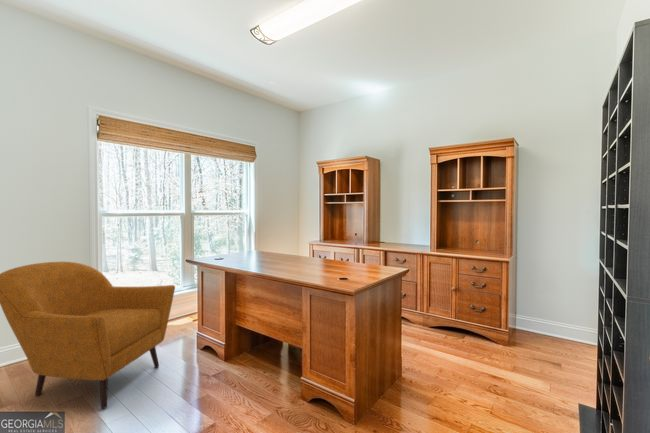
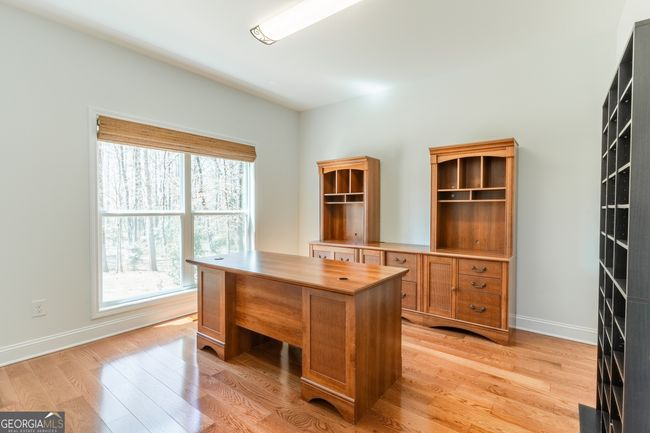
- armchair [0,261,176,410]
